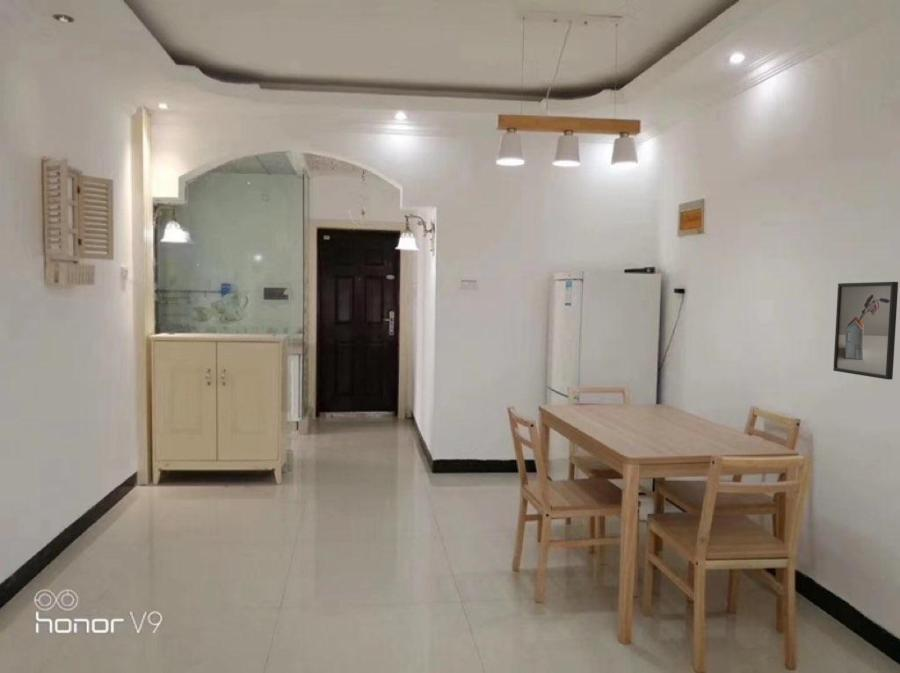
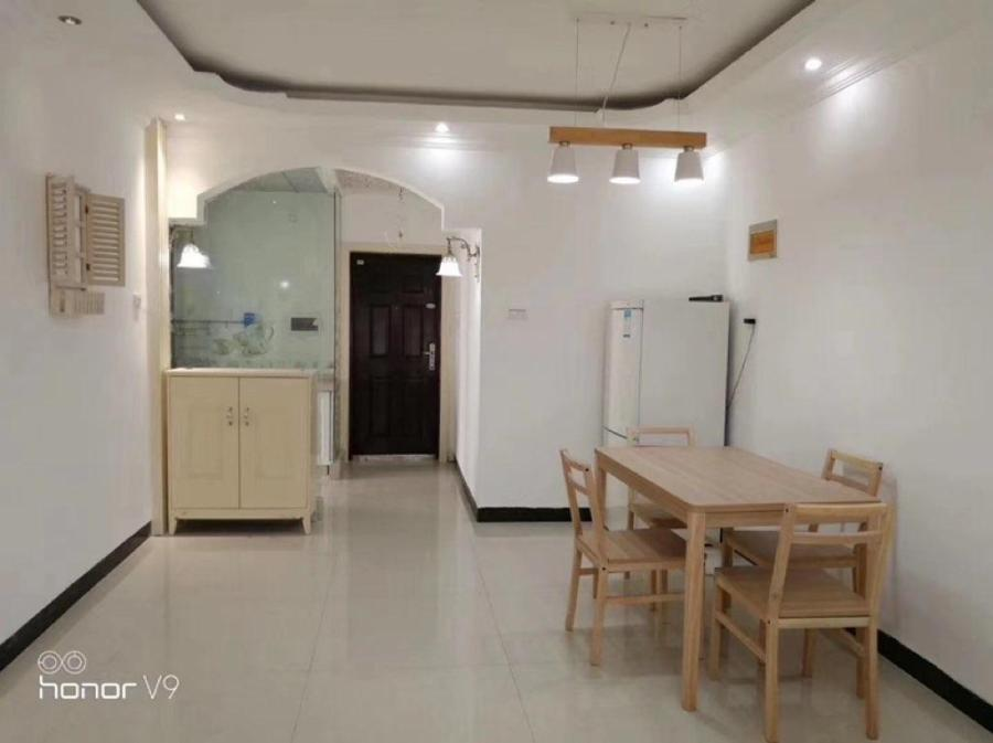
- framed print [832,281,899,381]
